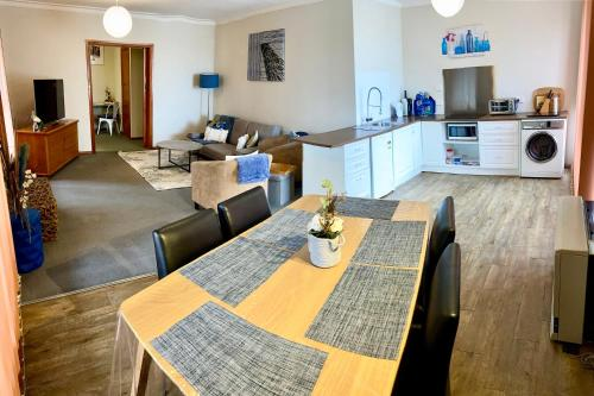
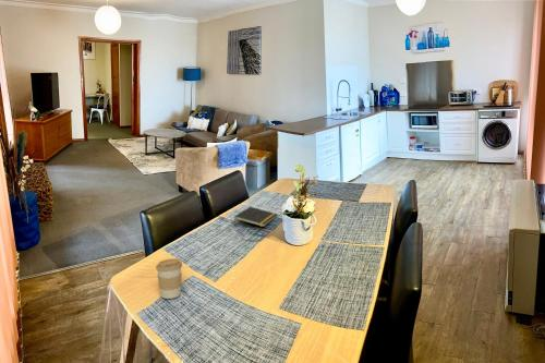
+ coffee cup [155,257,183,300]
+ notepad [233,206,279,228]
